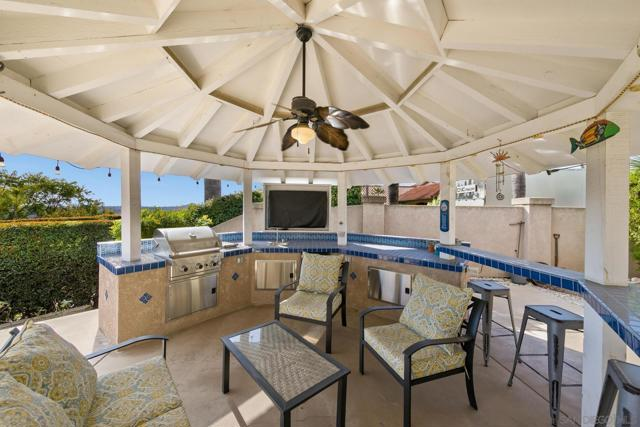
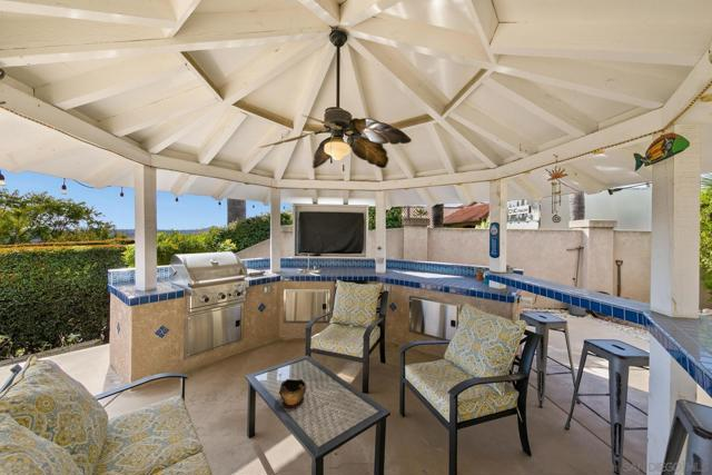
+ decorative bowl [278,378,307,408]
